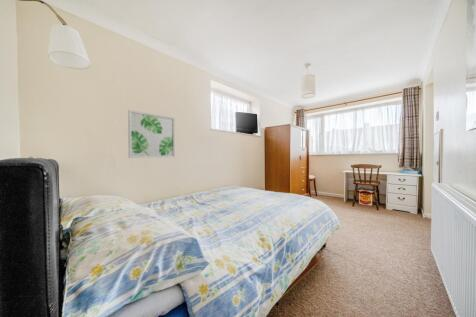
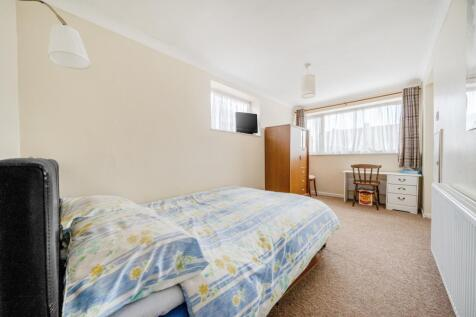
- wall art [127,109,176,159]
